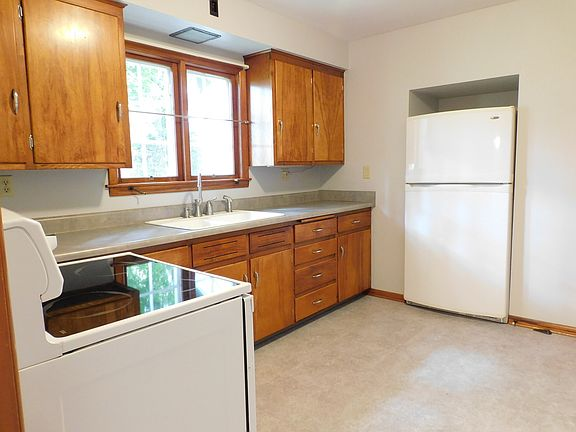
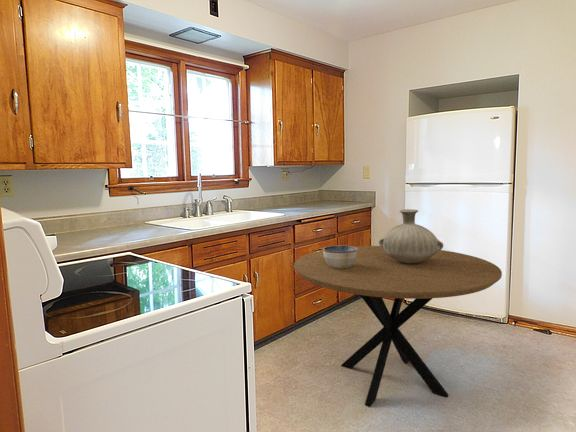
+ dining table [293,245,503,407]
+ bowl [322,245,358,268]
+ vase [378,208,444,264]
